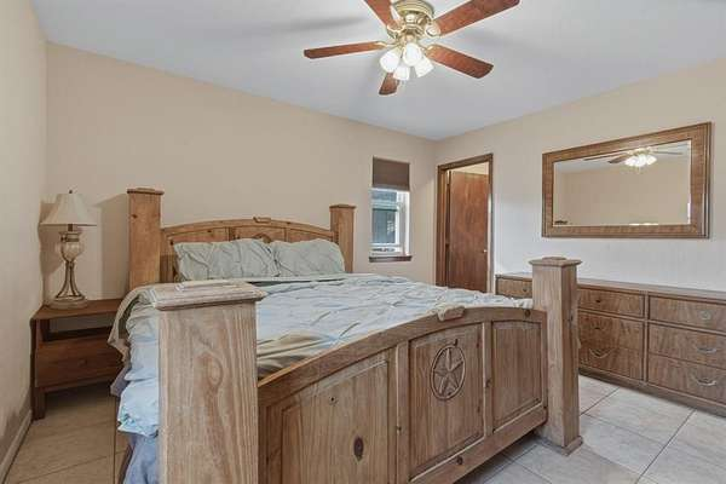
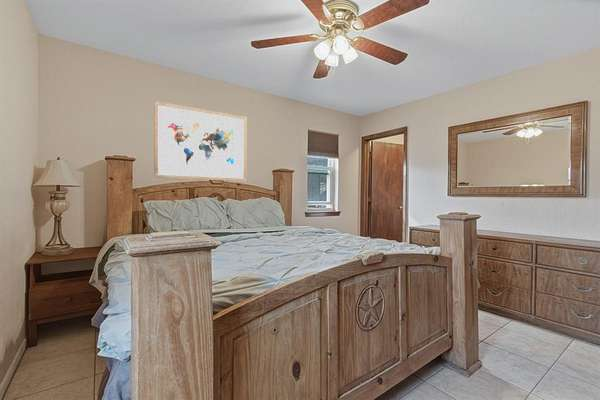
+ wall art [153,100,248,182]
